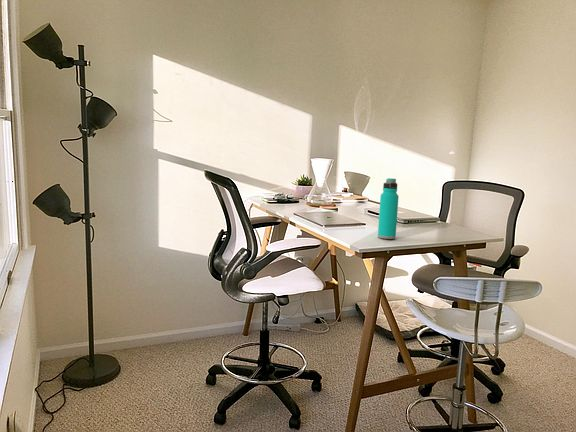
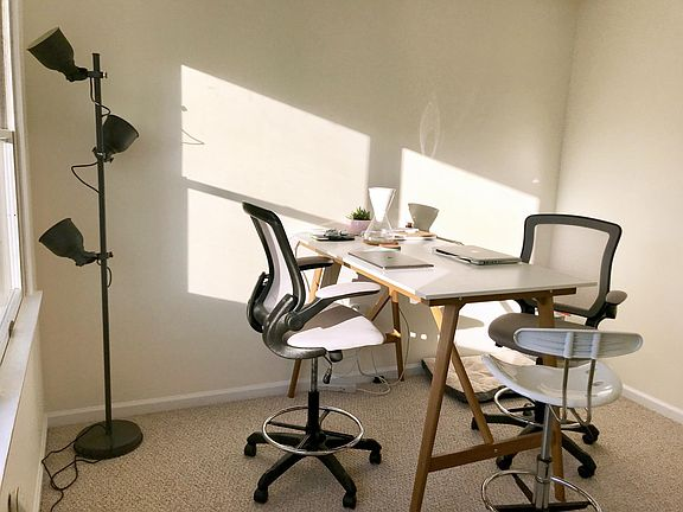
- water bottle [377,177,400,240]
